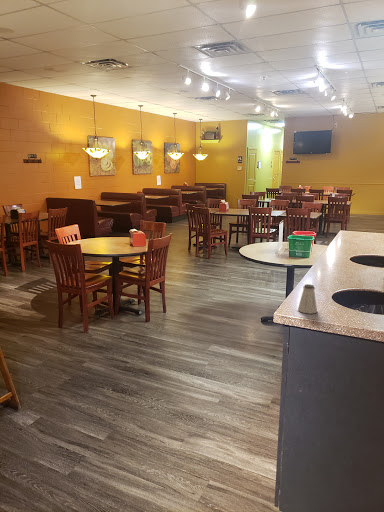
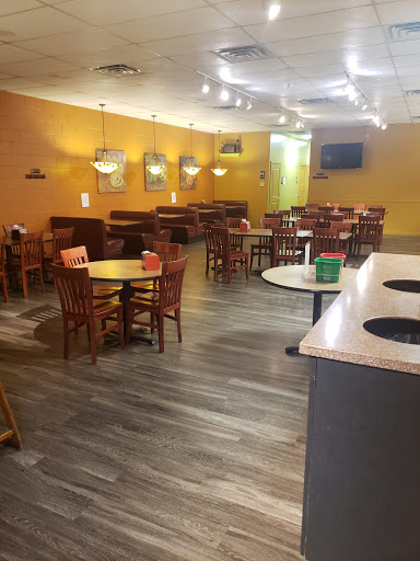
- saltshaker [297,283,318,315]
